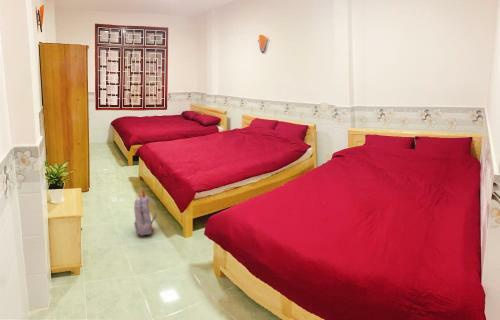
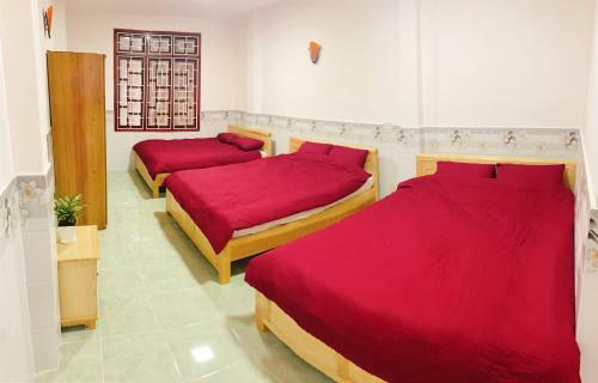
- backpack [133,189,158,237]
